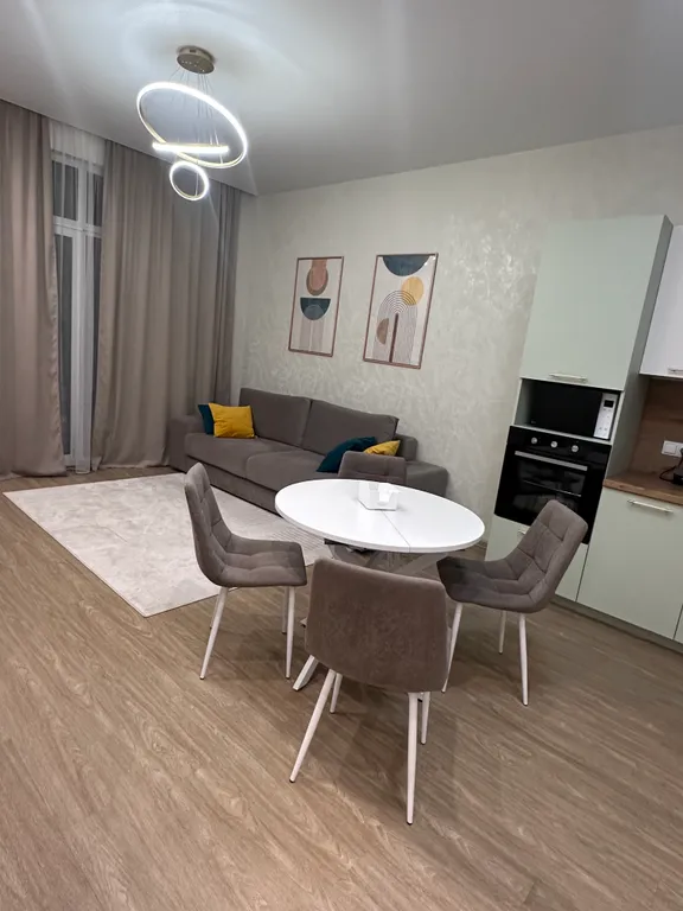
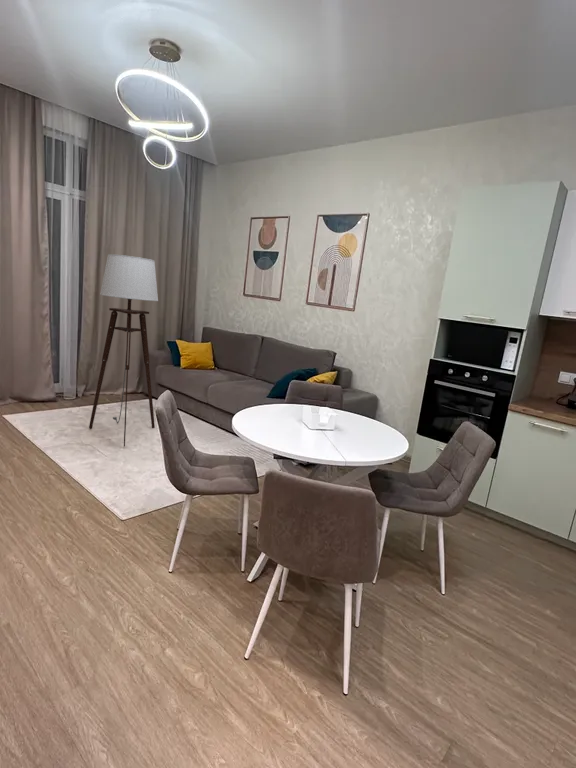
+ floor lamp [88,253,159,448]
